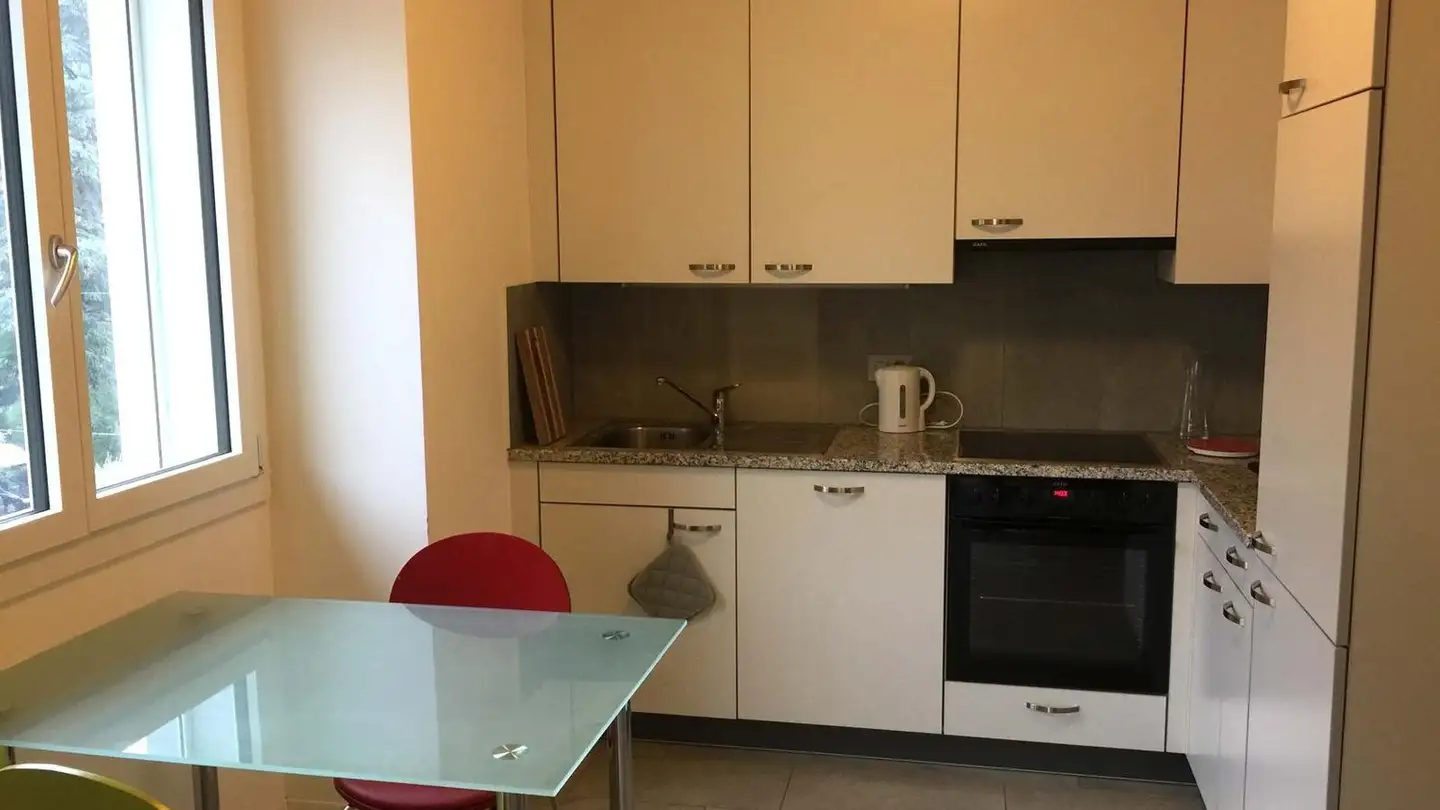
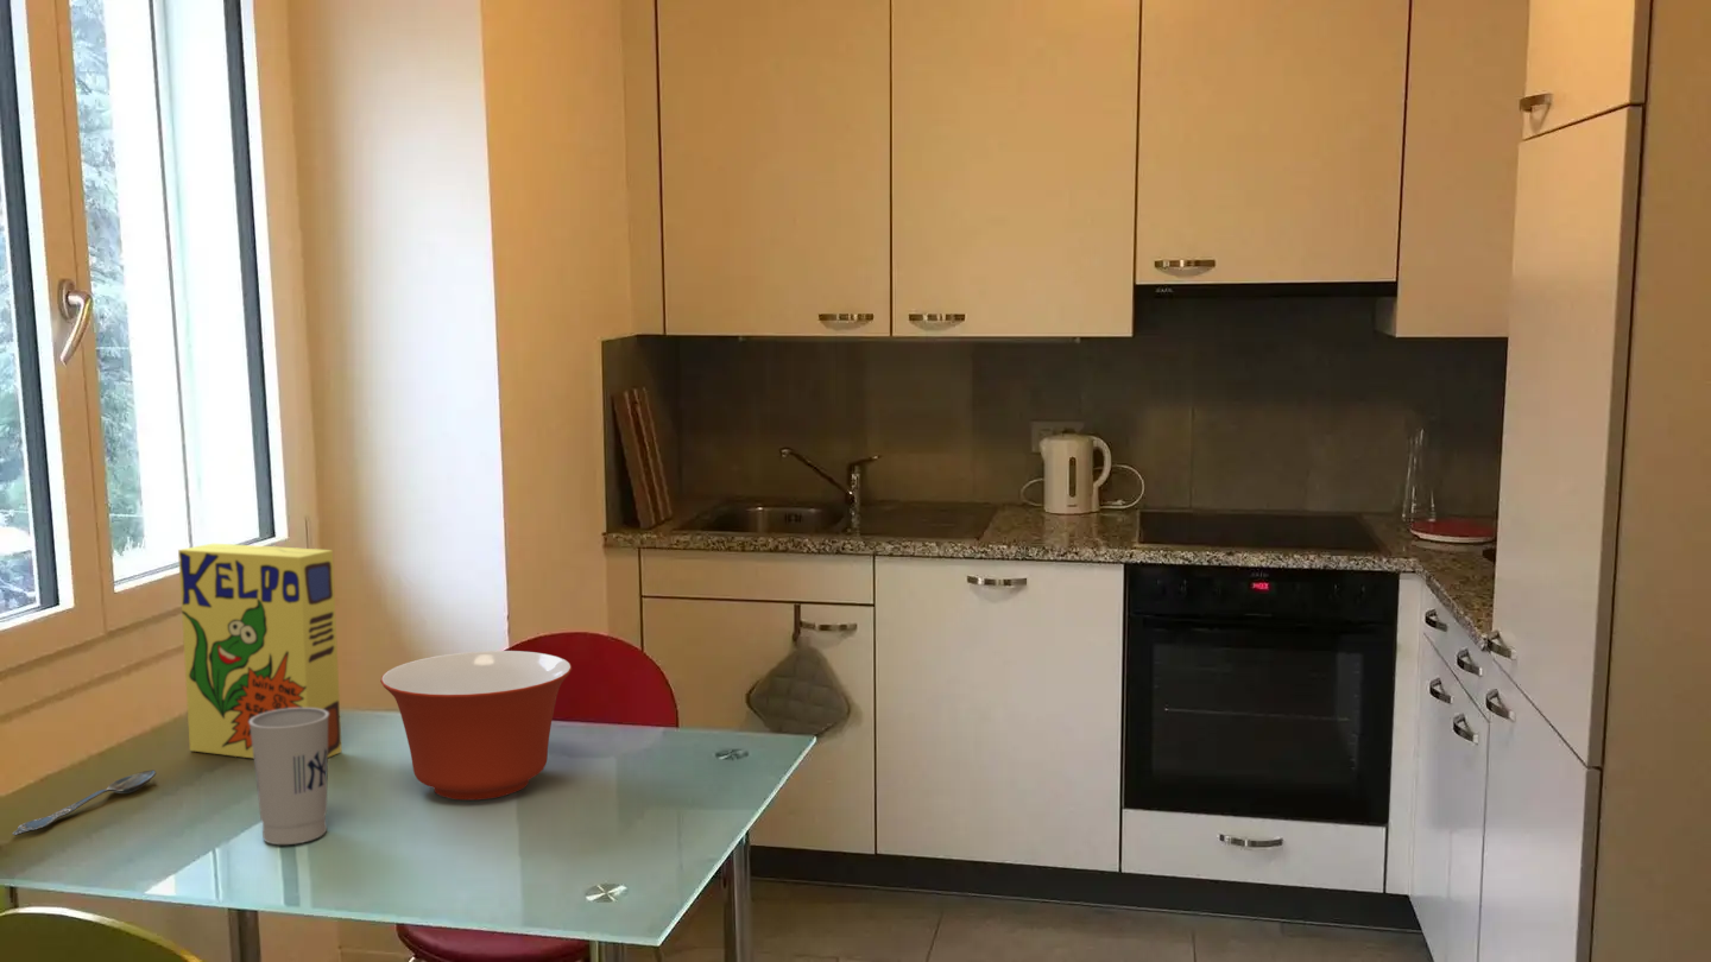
+ spoon [12,770,157,836]
+ mixing bowl [379,650,573,802]
+ cup [250,708,329,846]
+ cereal box [177,543,343,759]
